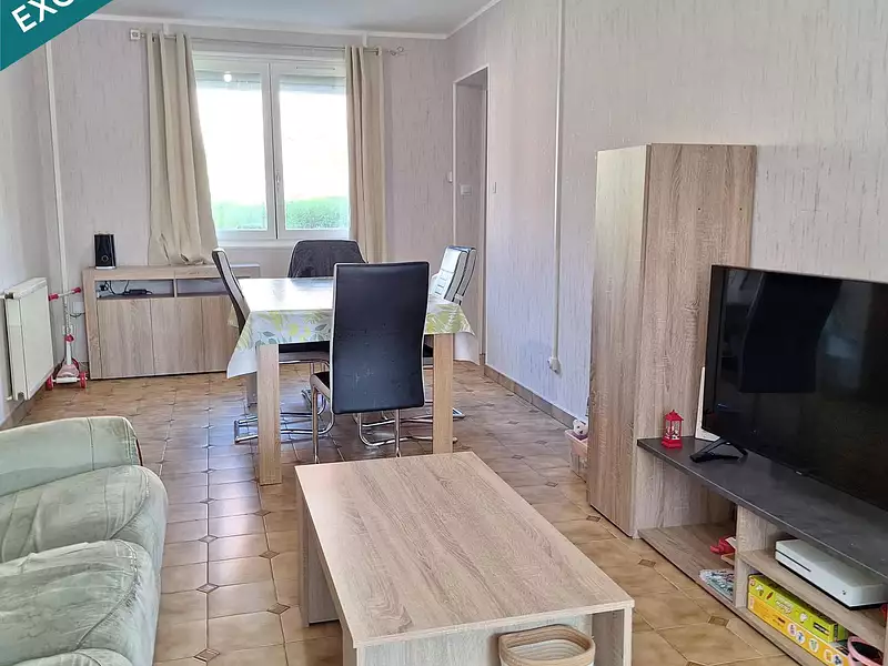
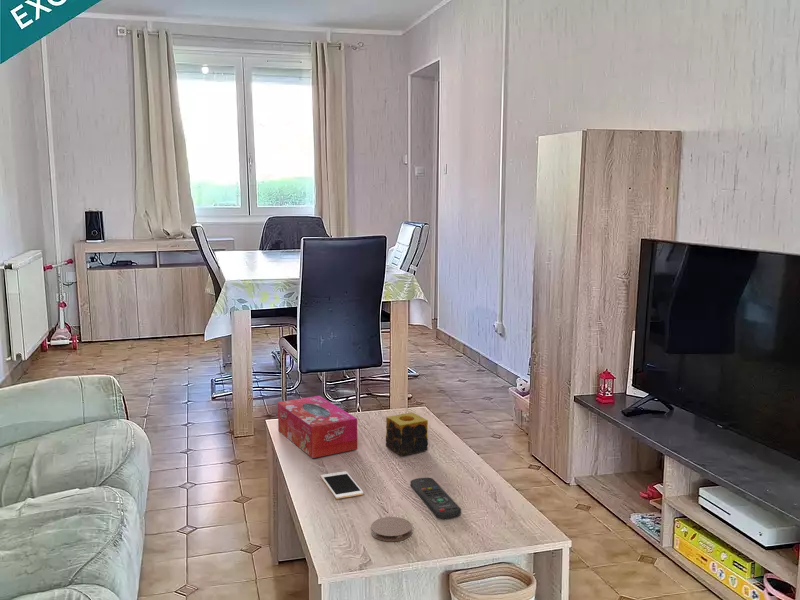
+ candle [385,412,429,457]
+ tissue box [277,395,358,459]
+ cell phone [320,470,364,500]
+ remote control [409,477,462,519]
+ coaster [370,516,413,542]
